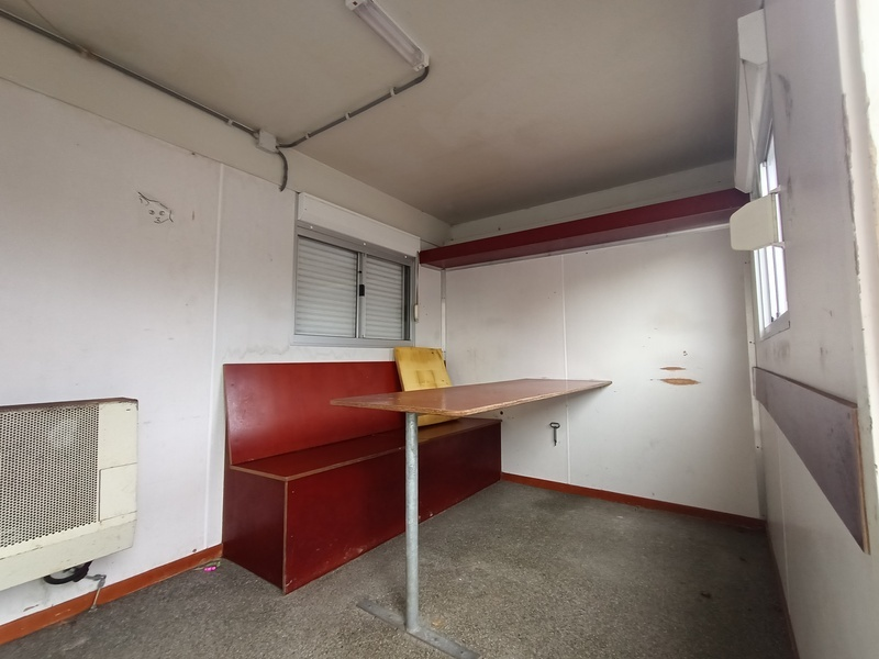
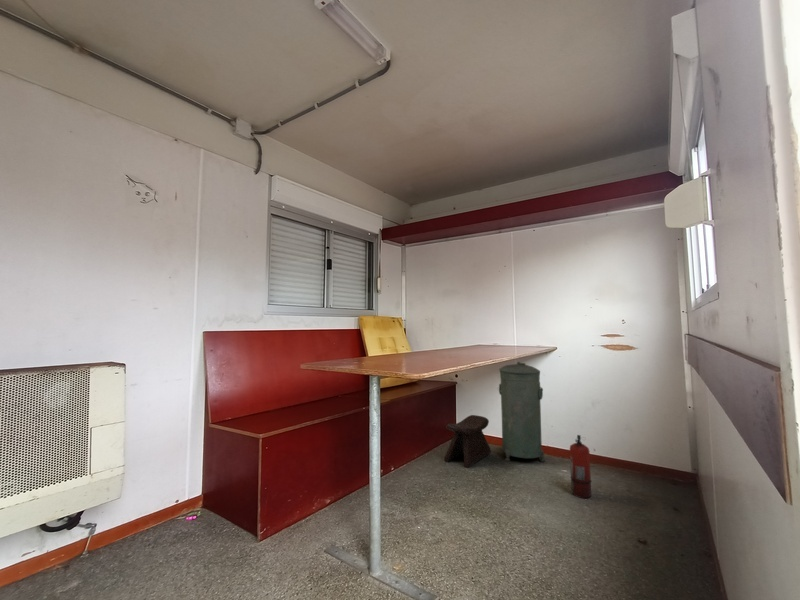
+ trash can [498,361,545,463]
+ stool [443,414,492,469]
+ fire extinguisher [569,434,593,499]
